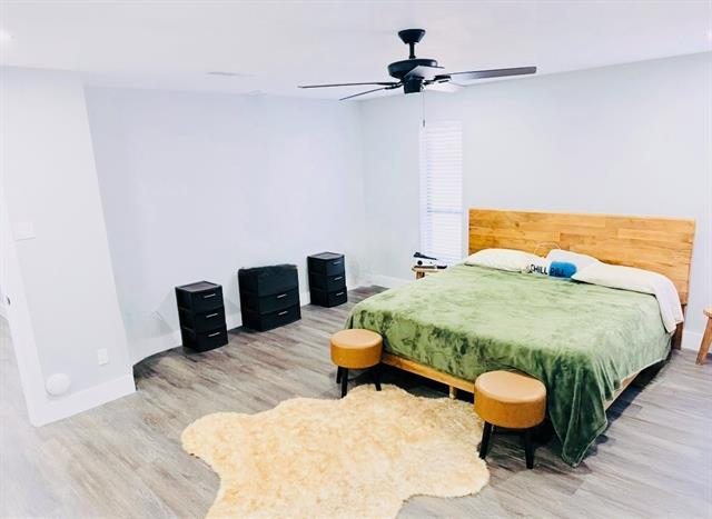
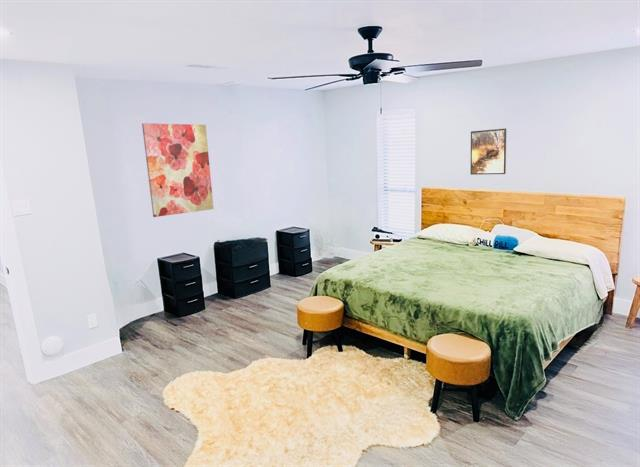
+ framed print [470,127,507,176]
+ wall art [141,122,215,218]
